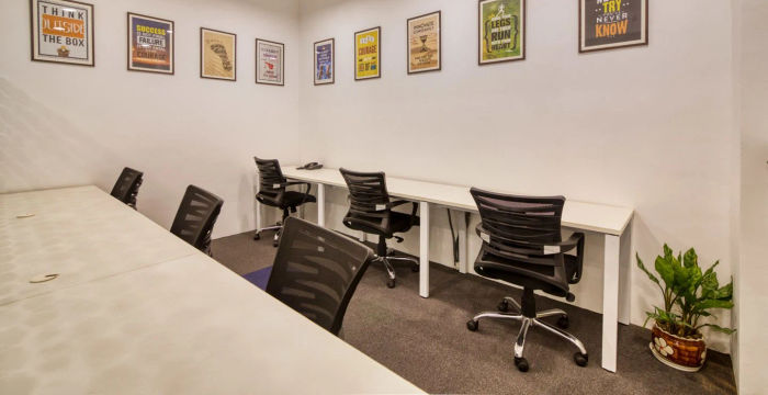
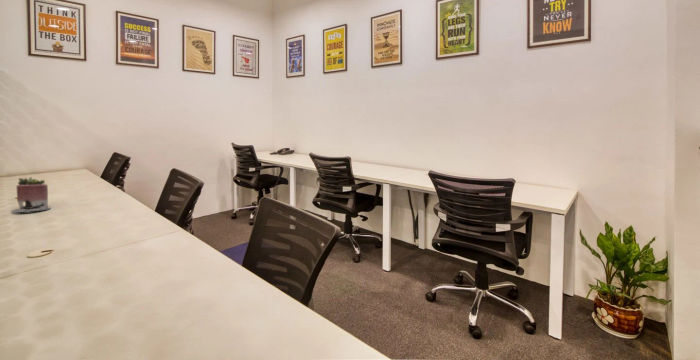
+ succulent planter [11,176,52,213]
